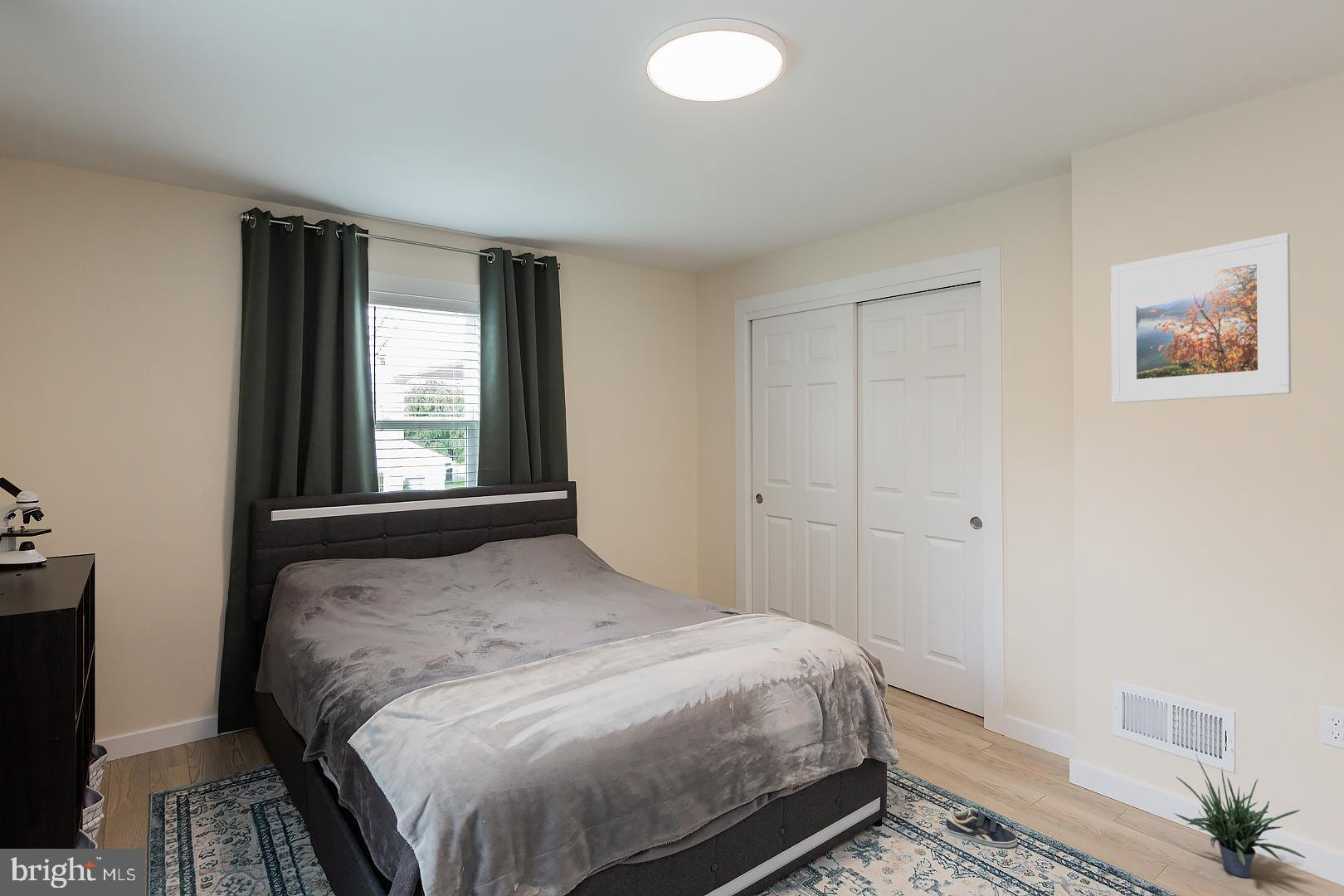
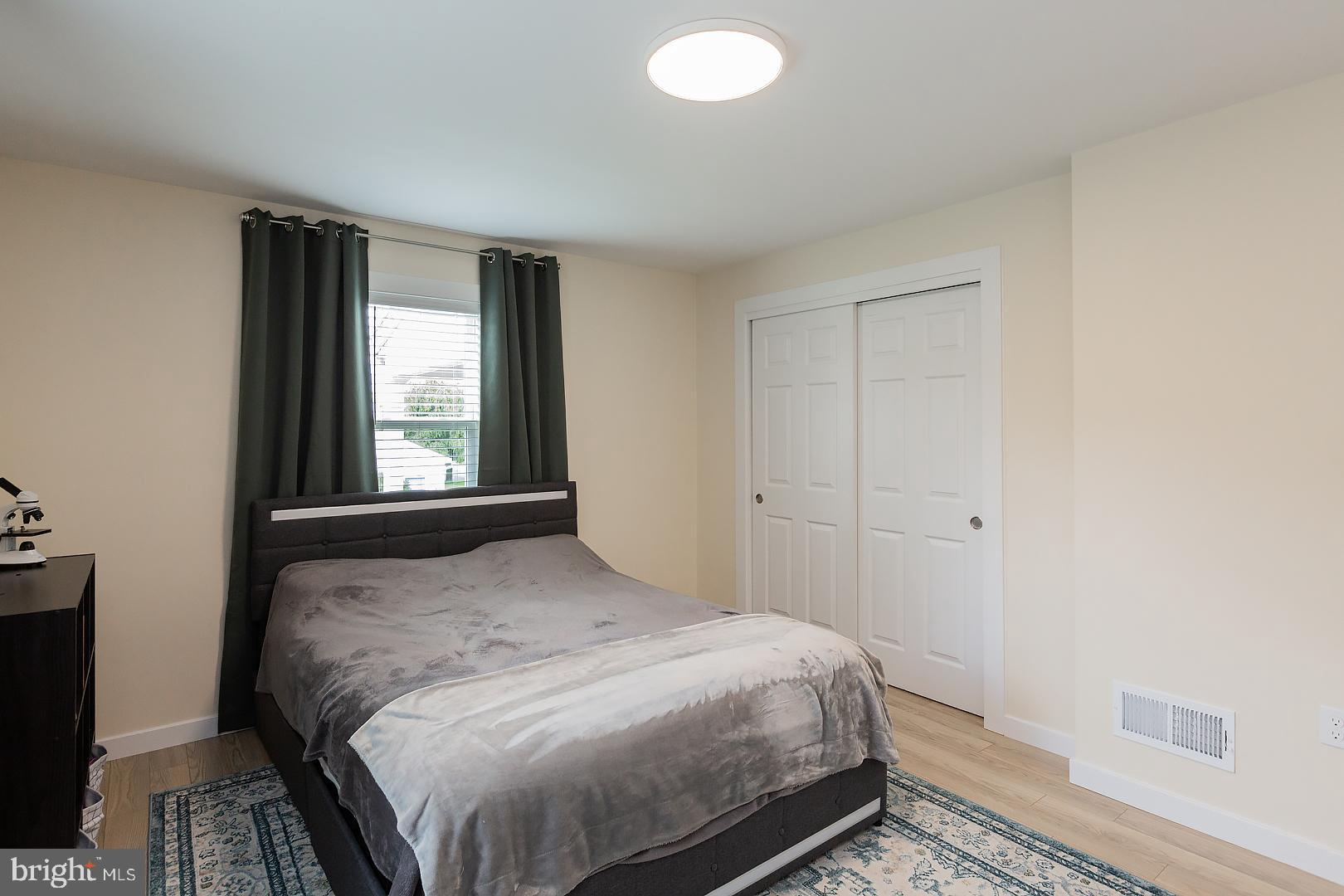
- sneaker [945,807,1018,849]
- potted plant [1173,755,1307,878]
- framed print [1110,232,1292,403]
